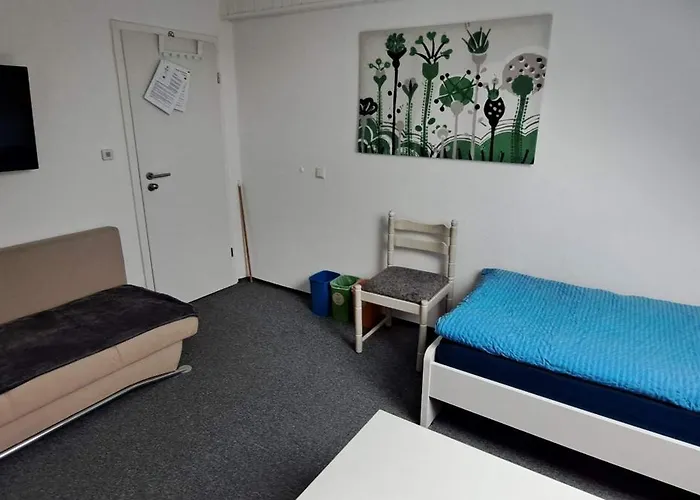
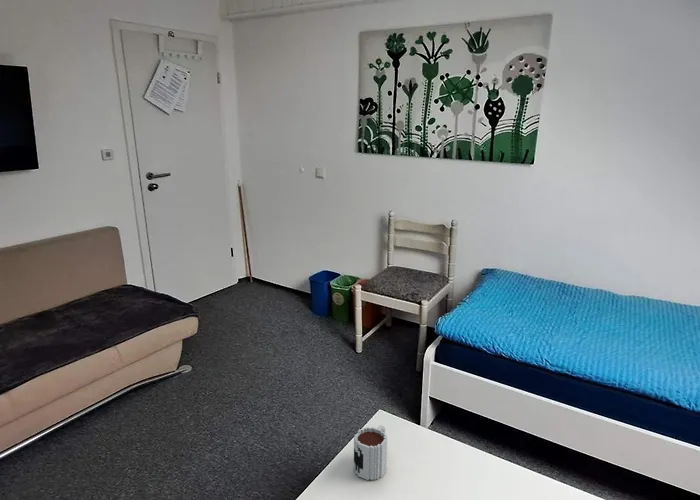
+ mug [353,424,388,481]
